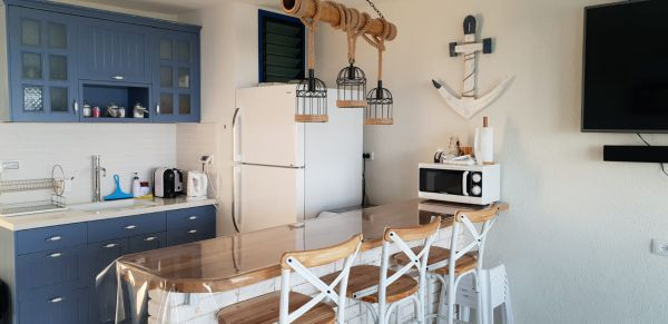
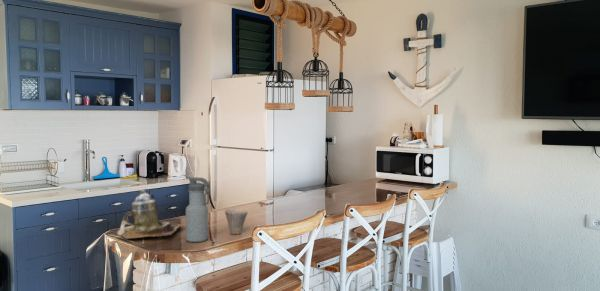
+ teapot [116,188,185,240]
+ cup [224,208,249,235]
+ water bottle [185,177,210,243]
